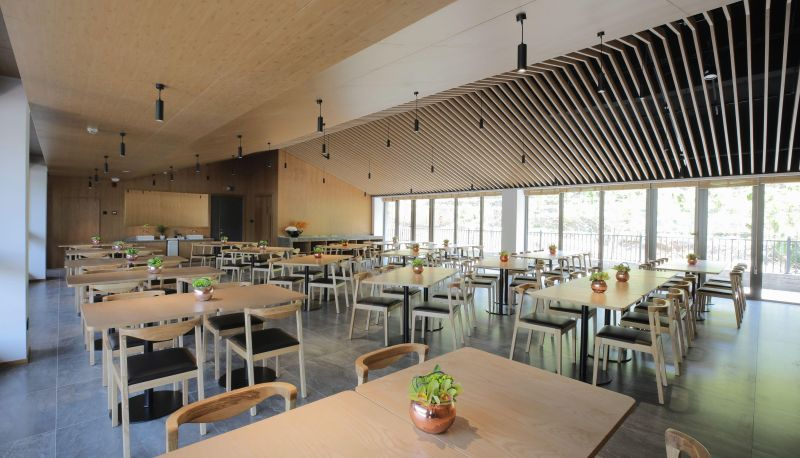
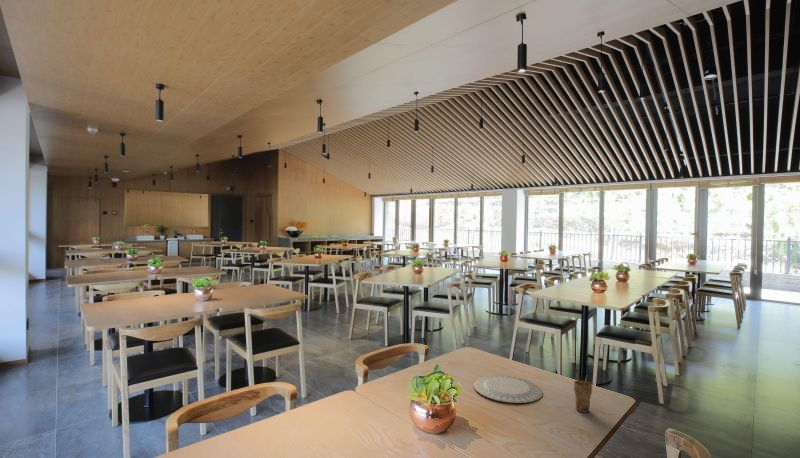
+ chinaware [473,374,544,404]
+ cup [573,374,593,414]
